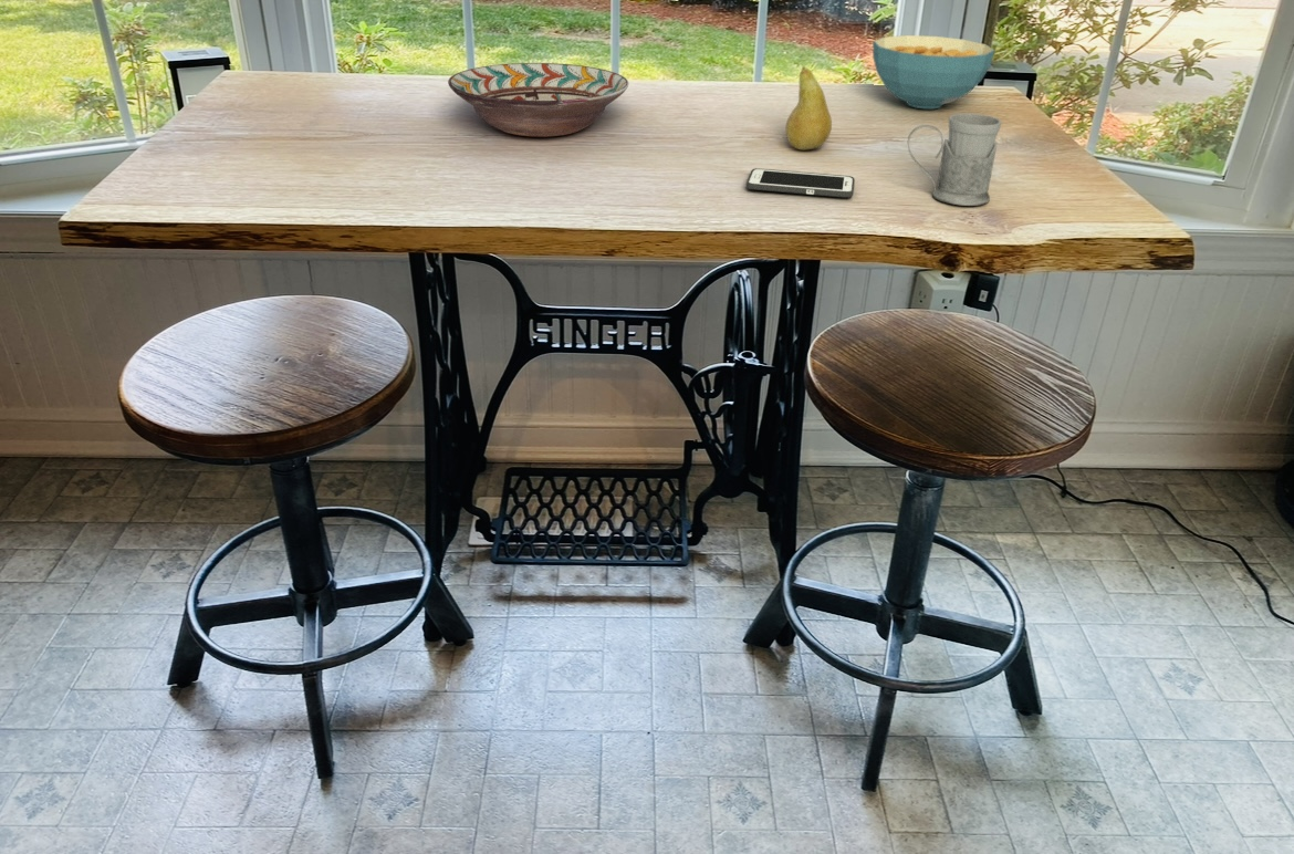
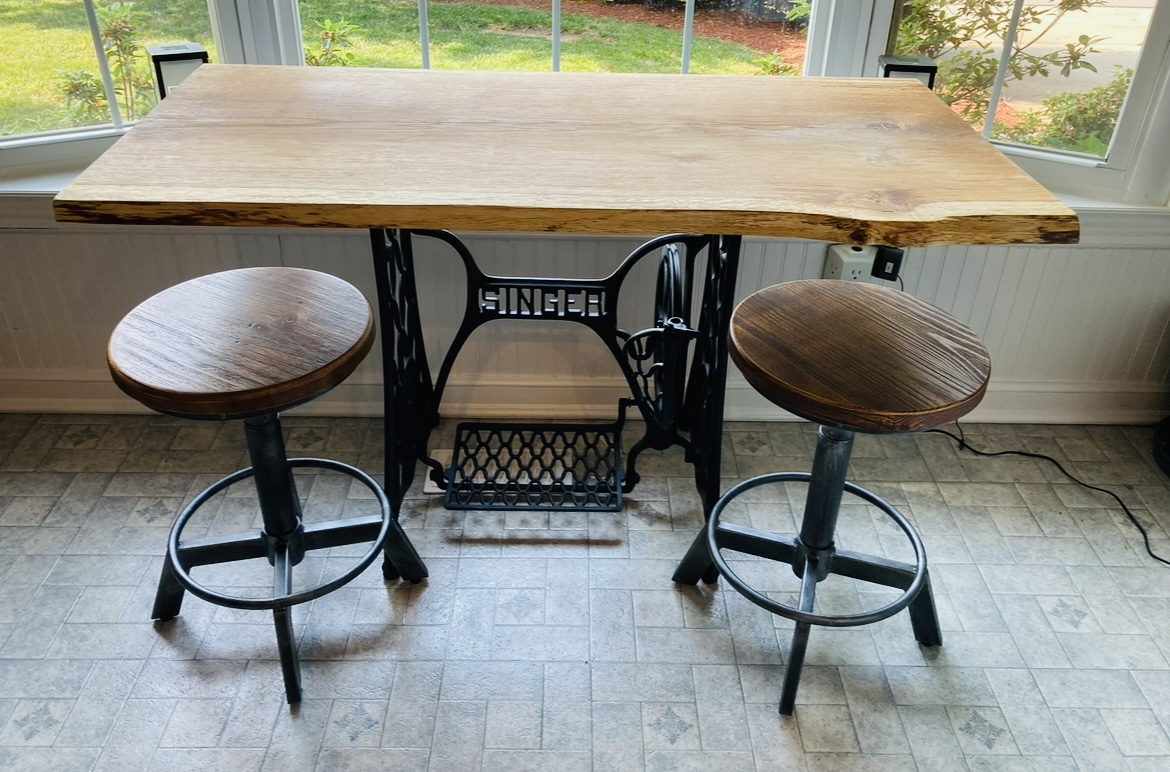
- fruit [785,65,833,150]
- mug [907,113,1002,207]
- decorative bowl [447,62,629,137]
- cell phone [745,167,856,199]
- cereal bowl [872,34,996,110]
